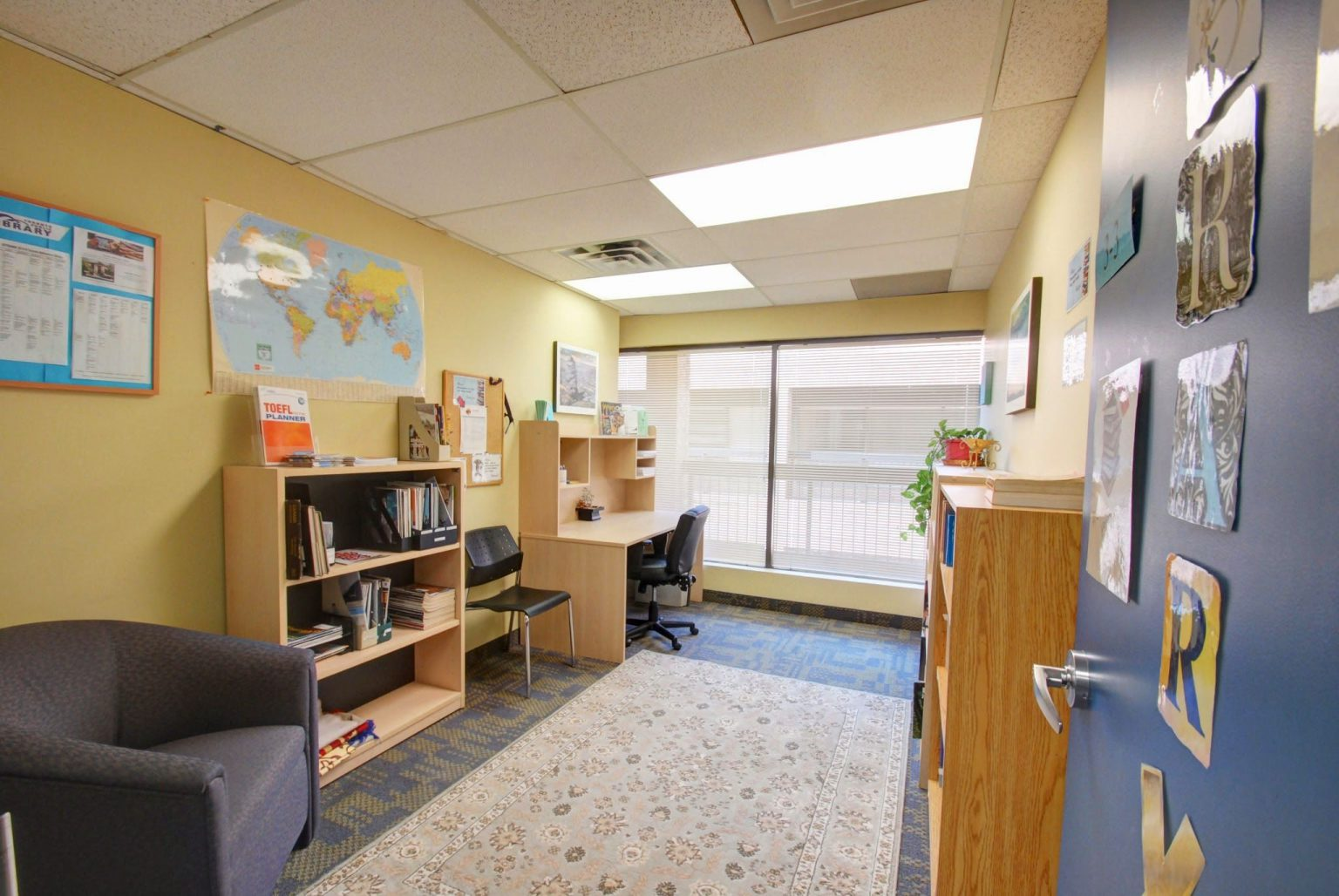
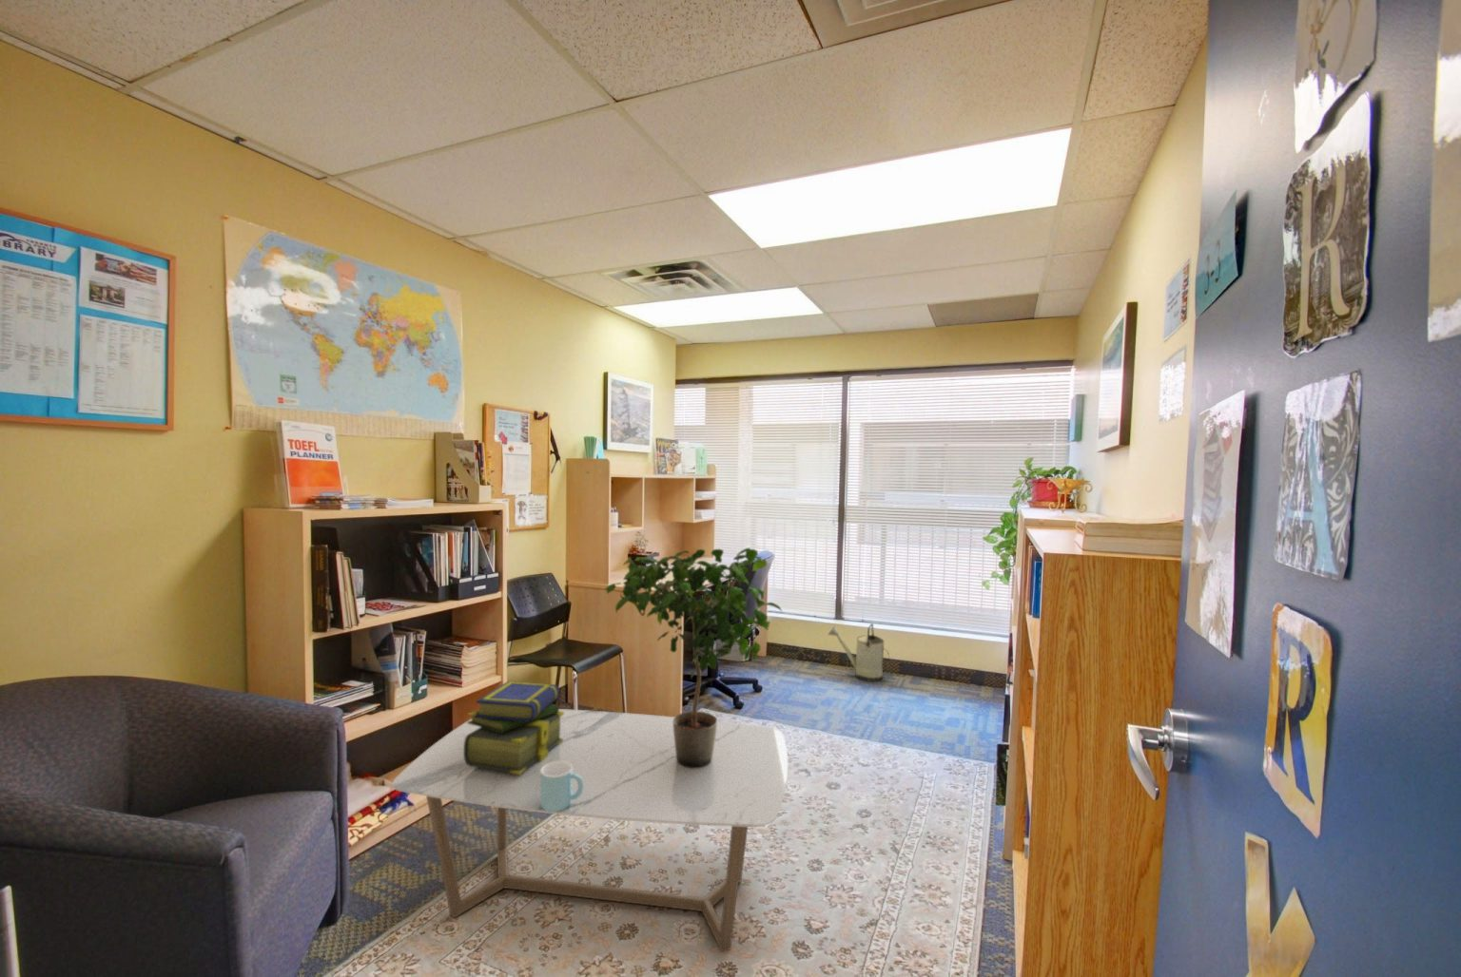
+ potted plant [603,546,782,768]
+ watering can [827,623,890,683]
+ stack of books [464,680,564,774]
+ mug [540,761,583,811]
+ coffee table [392,708,789,952]
